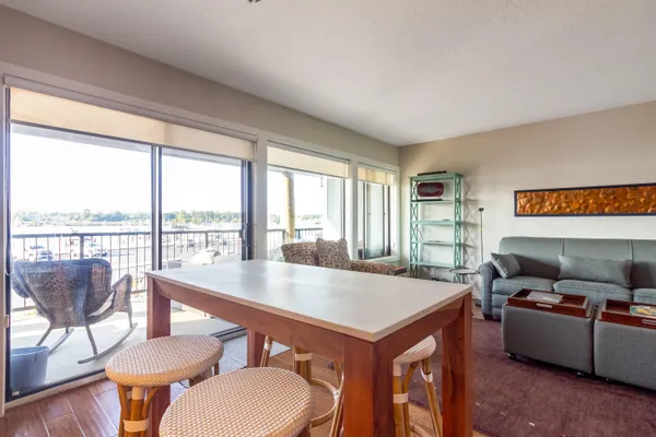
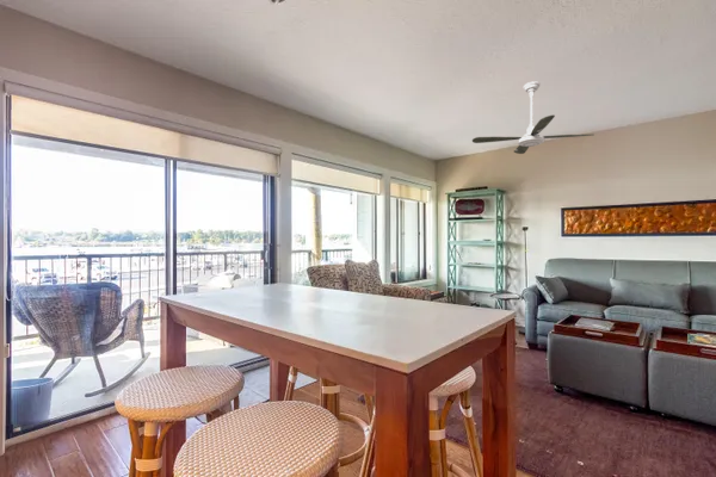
+ ceiling fan [471,80,593,155]
